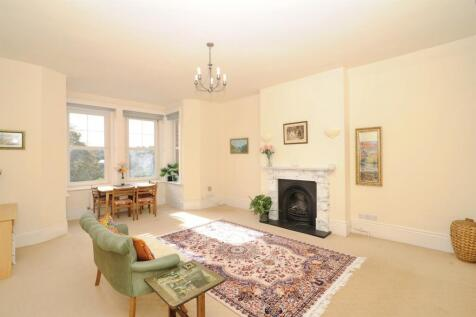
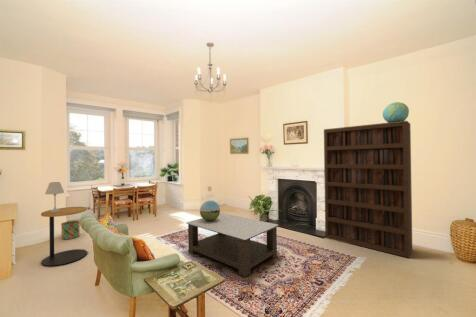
+ decorative sphere [199,199,221,221]
+ table lamp [44,181,65,213]
+ side table [40,206,88,267]
+ coffee table [185,212,279,278]
+ bookcase [323,120,413,259]
+ bucket [60,220,81,240]
+ globe [382,101,410,123]
